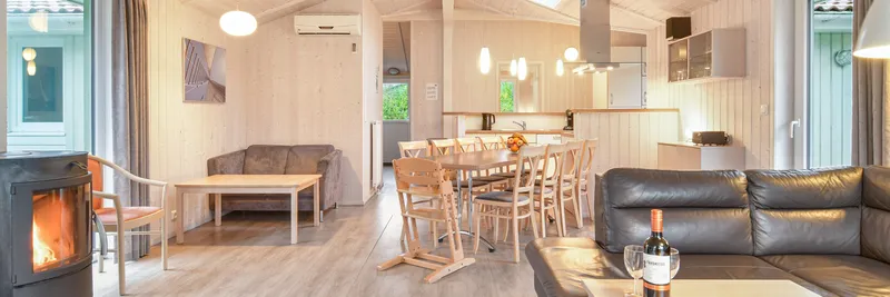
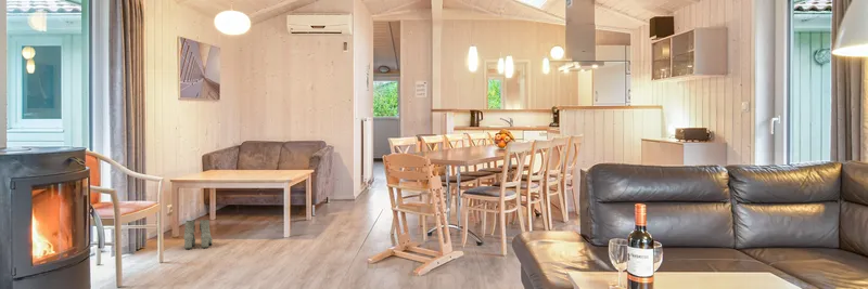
+ boots [183,219,213,250]
